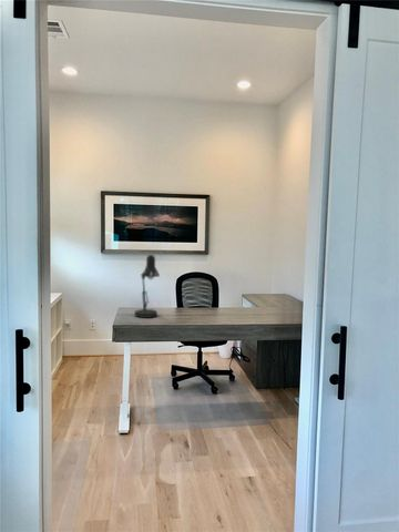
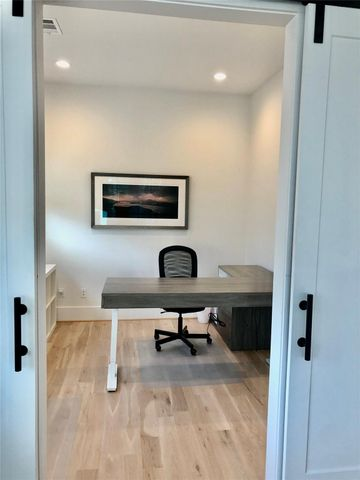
- desk lamp [133,254,161,319]
